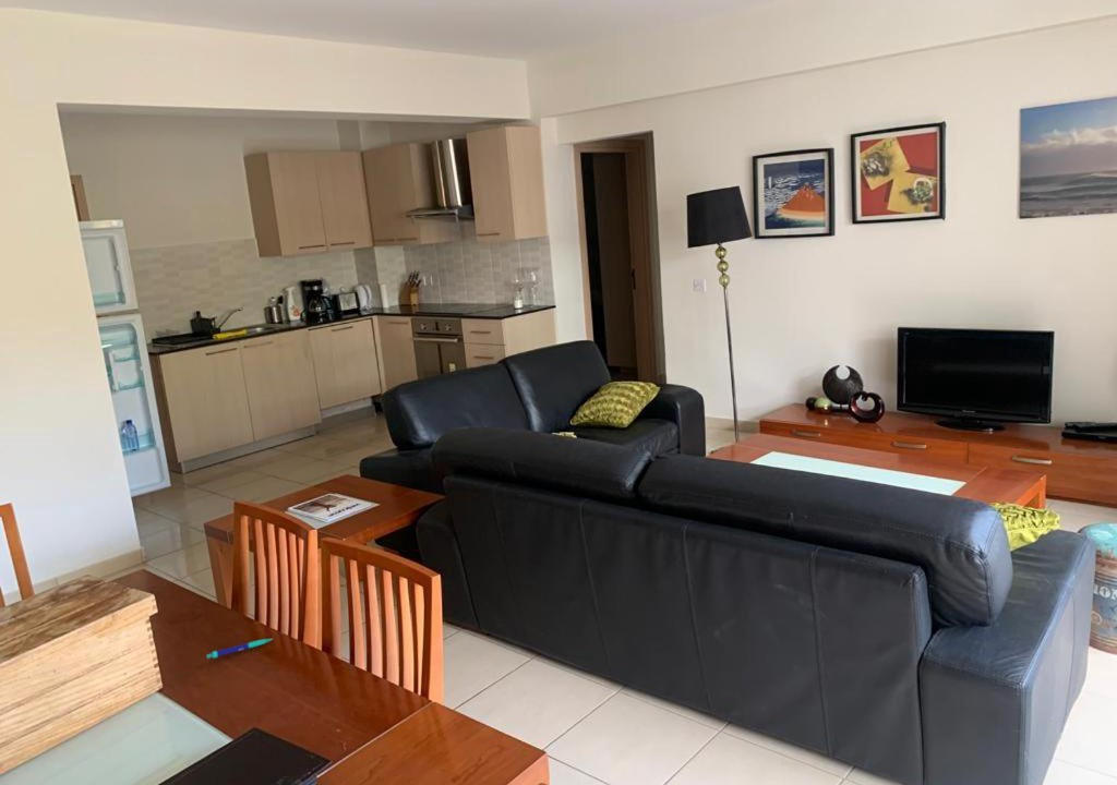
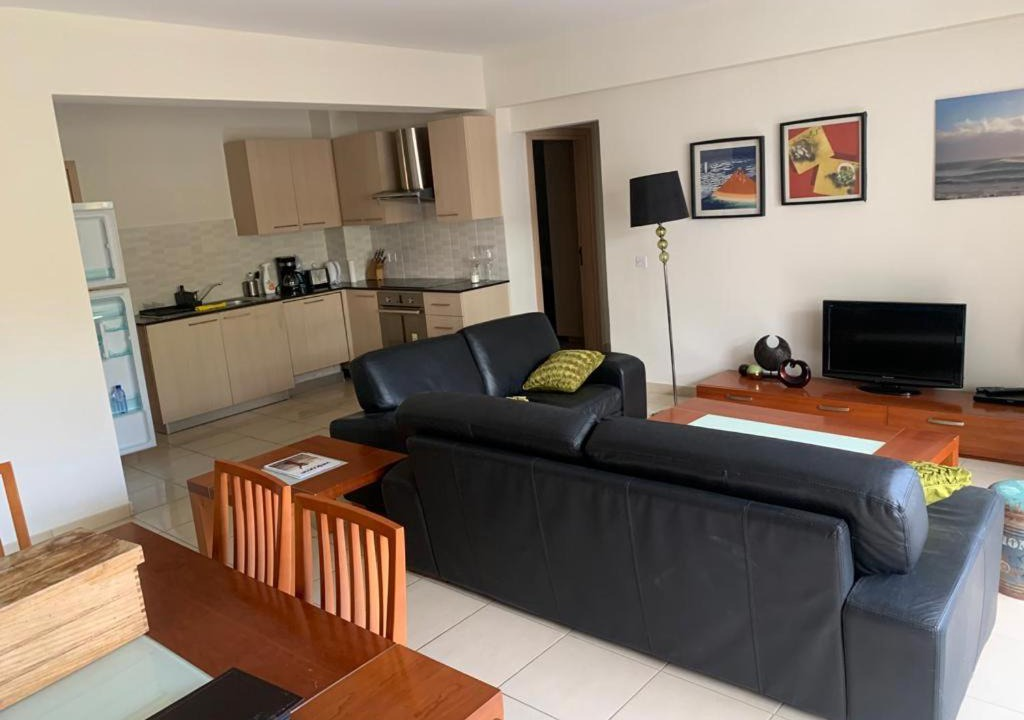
- pen [206,638,274,660]
